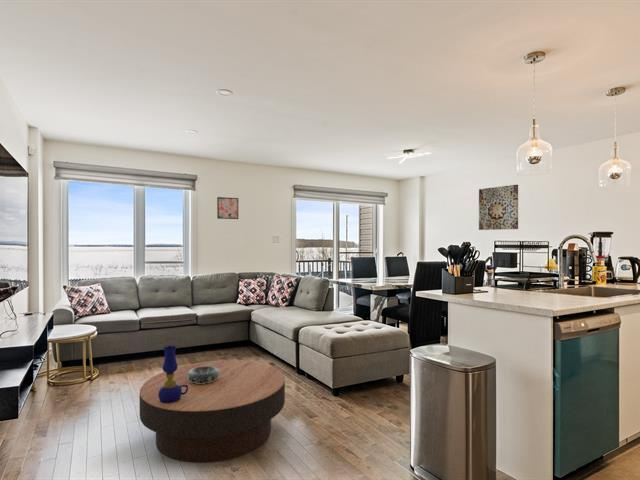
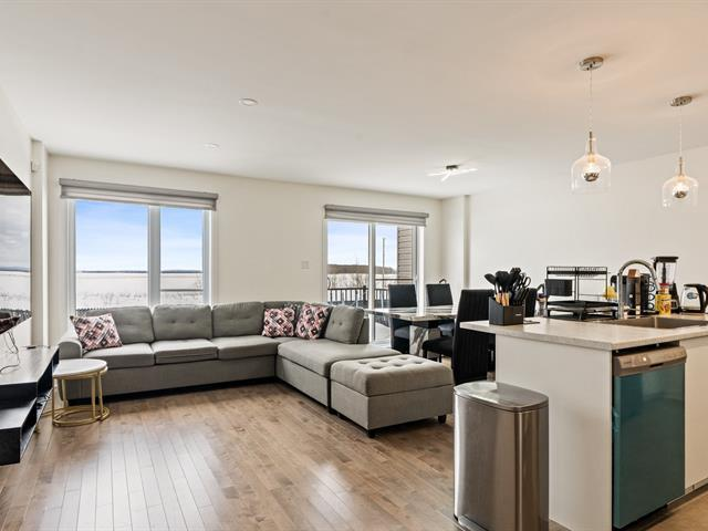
- wall art [478,184,519,231]
- coffee table [139,359,286,464]
- oil lamp [158,345,188,403]
- wall art [216,196,239,220]
- decorative bowl [188,366,219,384]
